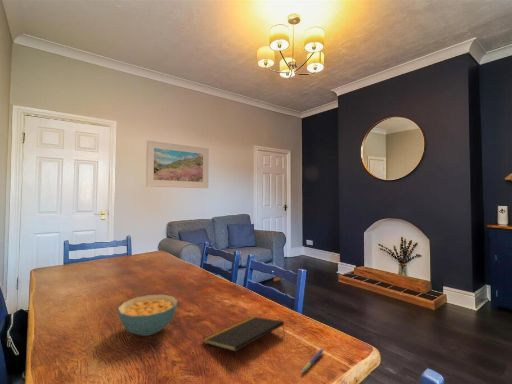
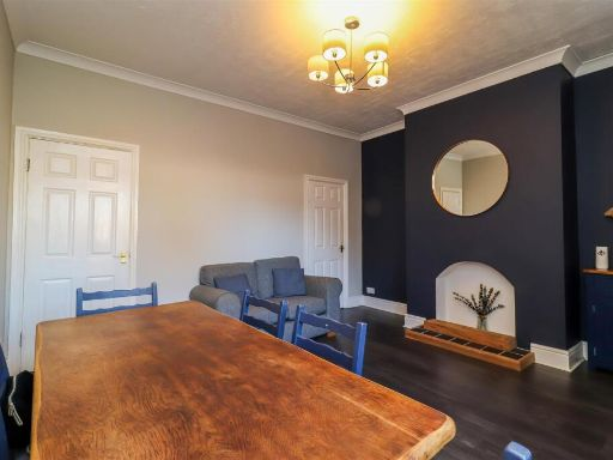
- pen [300,348,325,375]
- cereal bowl [117,294,179,337]
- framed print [145,139,210,189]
- notepad [202,316,285,353]
